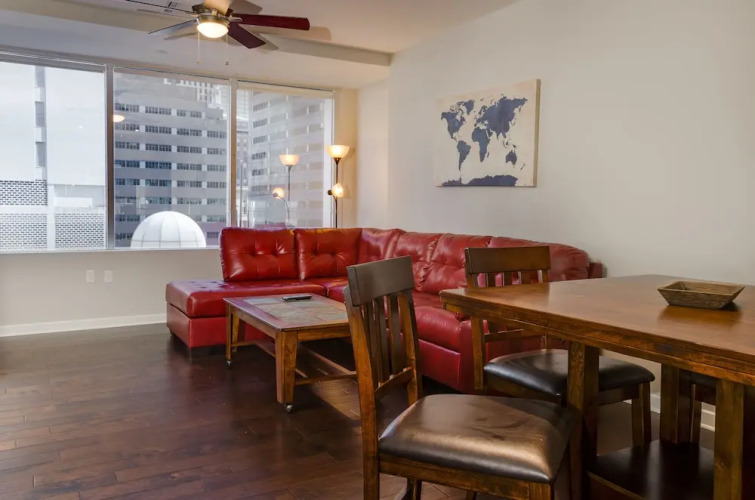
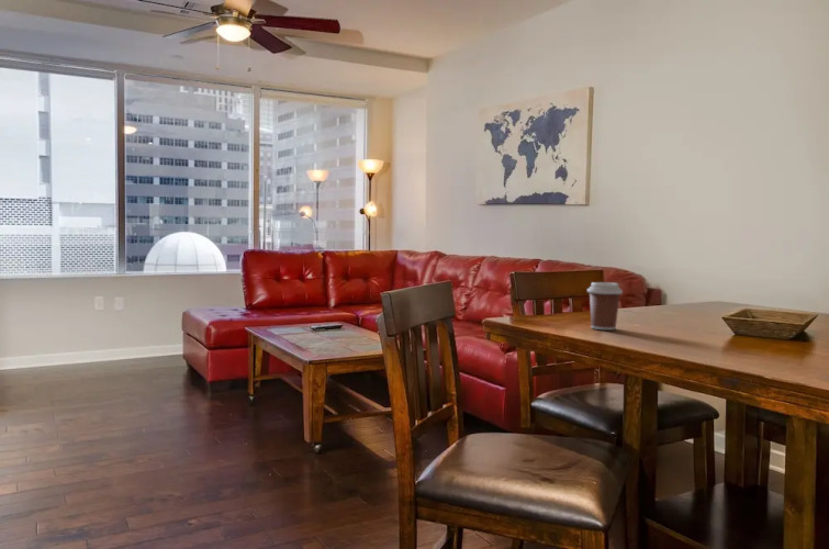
+ coffee cup [586,281,624,330]
